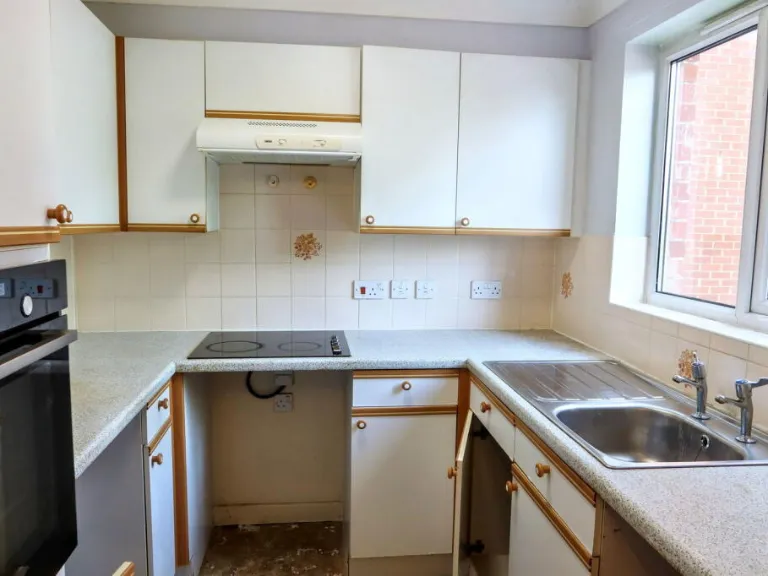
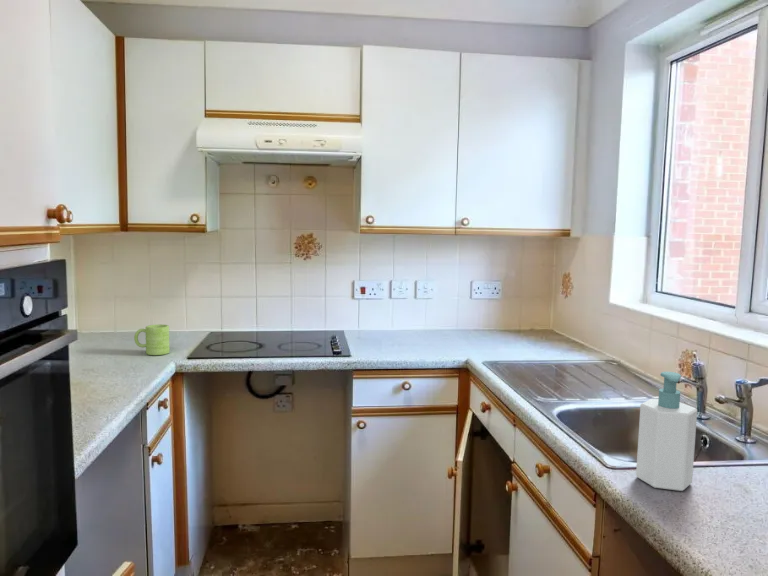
+ soap bottle [635,371,698,492]
+ mug [133,323,171,356]
